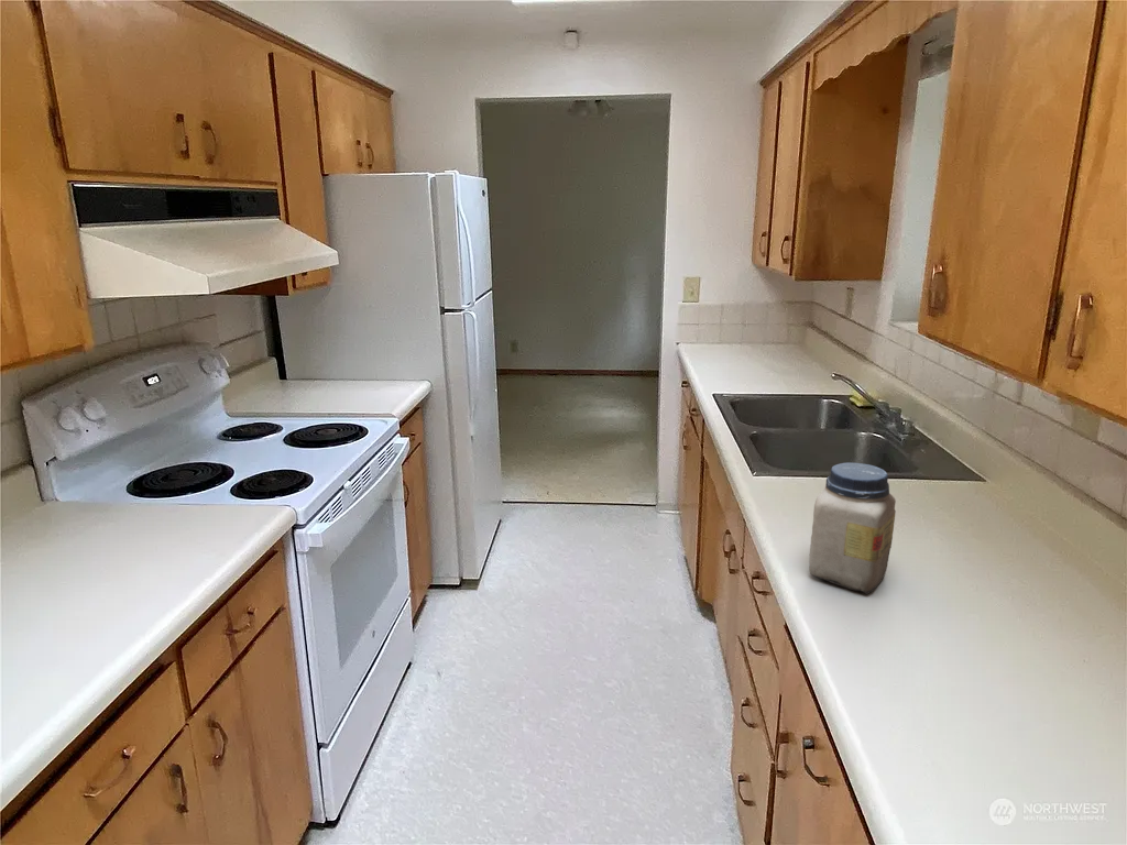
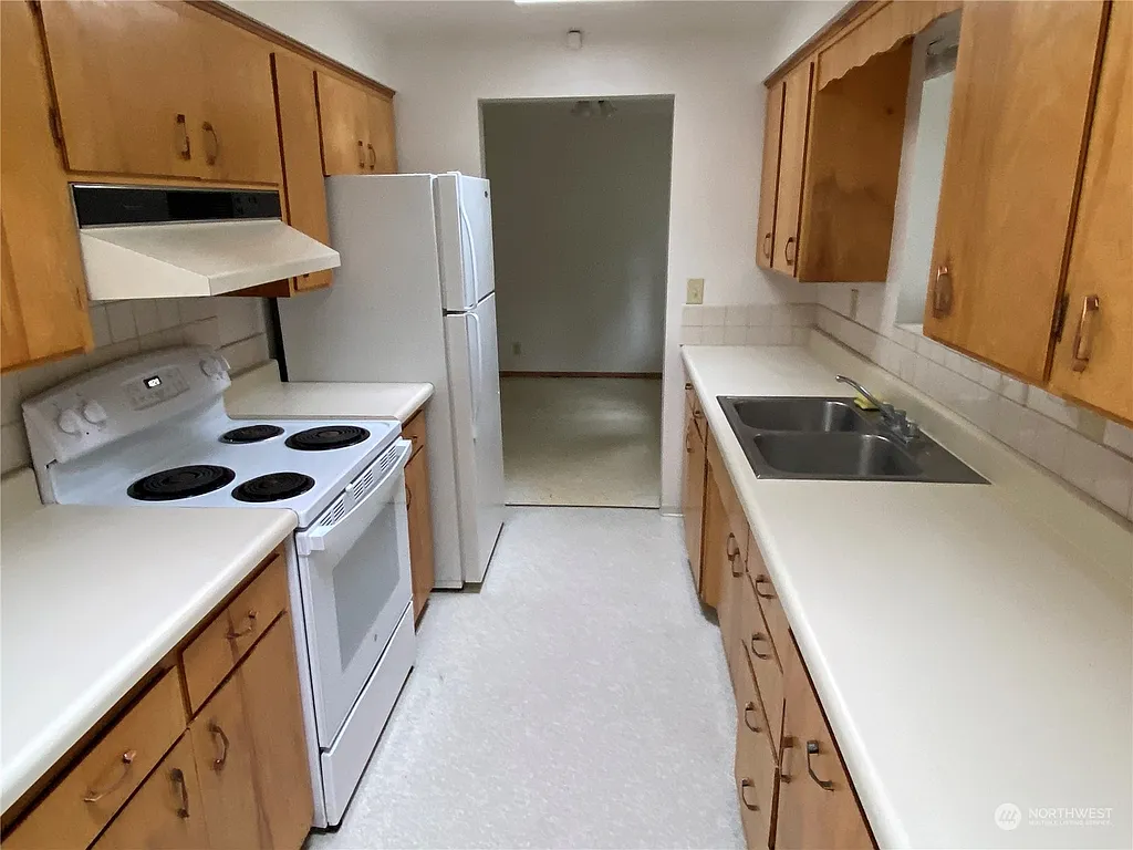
- jar [808,462,897,595]
